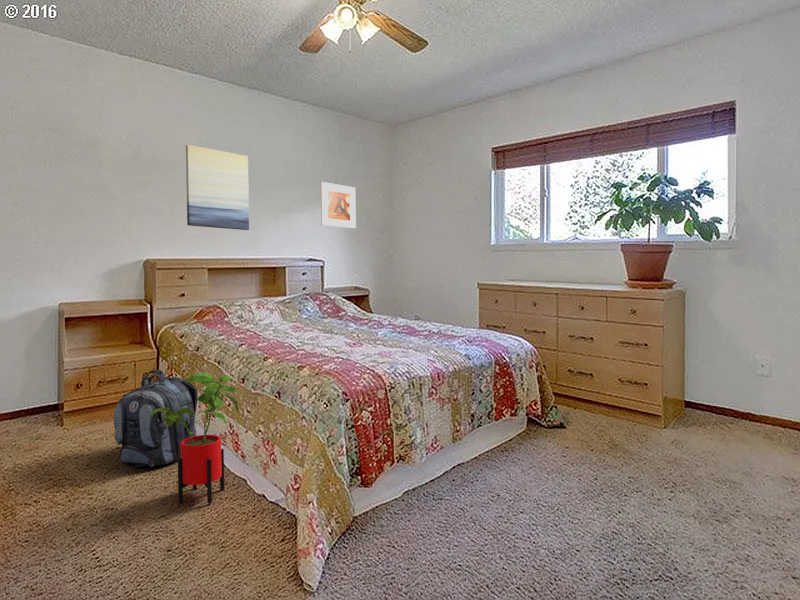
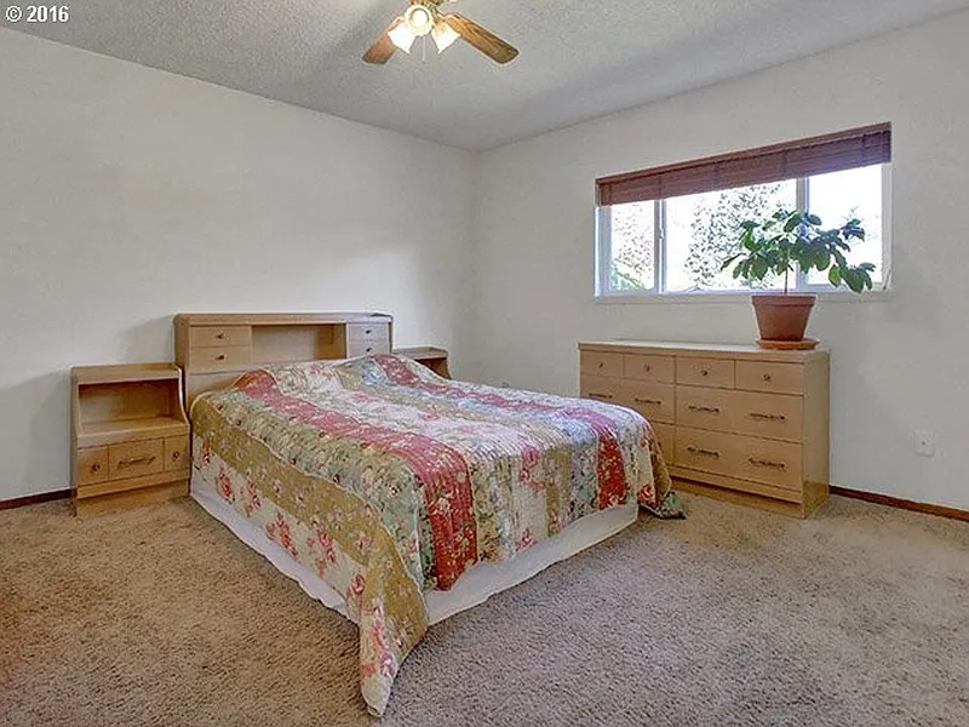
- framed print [320,181,357,229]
- backpack [113,369,199,468]
- house plant [150,371,239,505]
- wall art [185,144,250,231]
